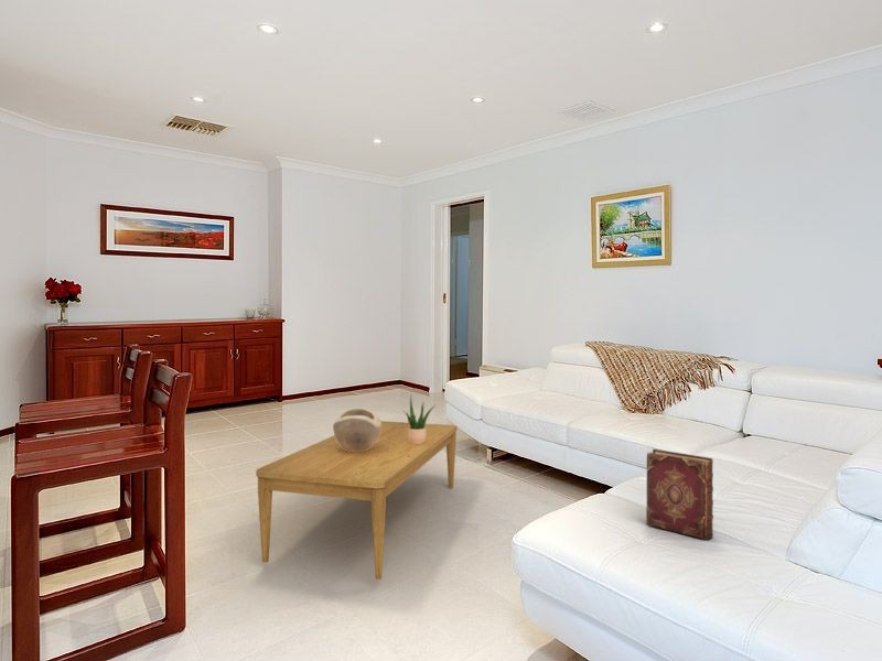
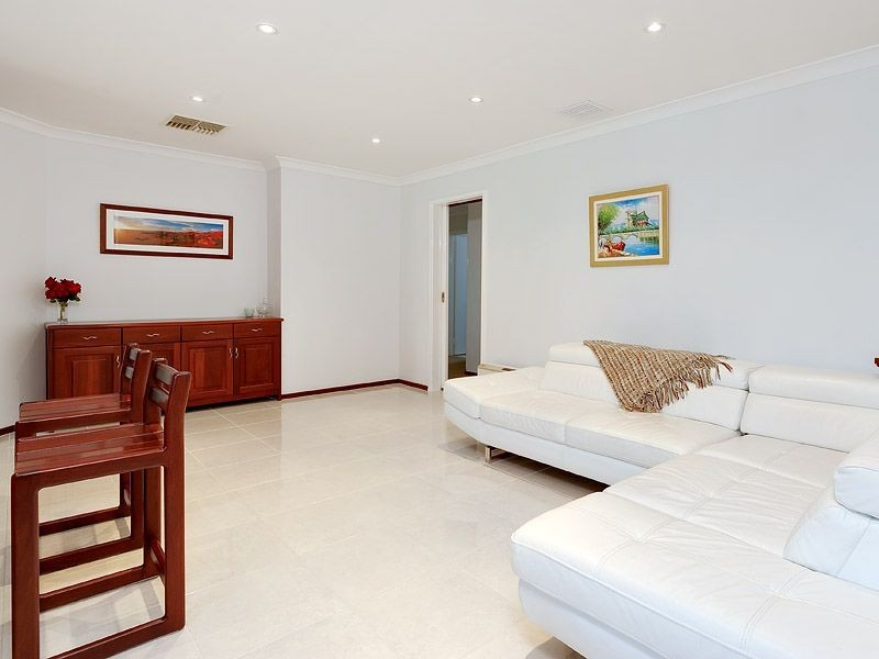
- decorative bowl [332,407,381,452]
- hardback book [645,447,714,541]
- potted plant [402,394,438,444]
- coffee table [255,420,458,581]
